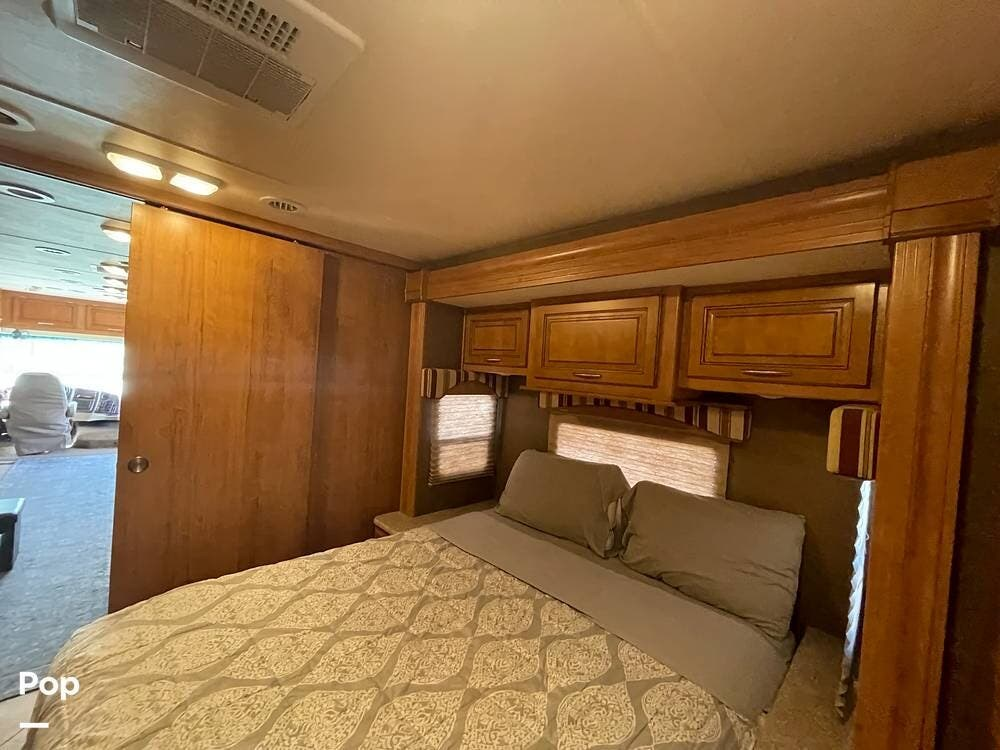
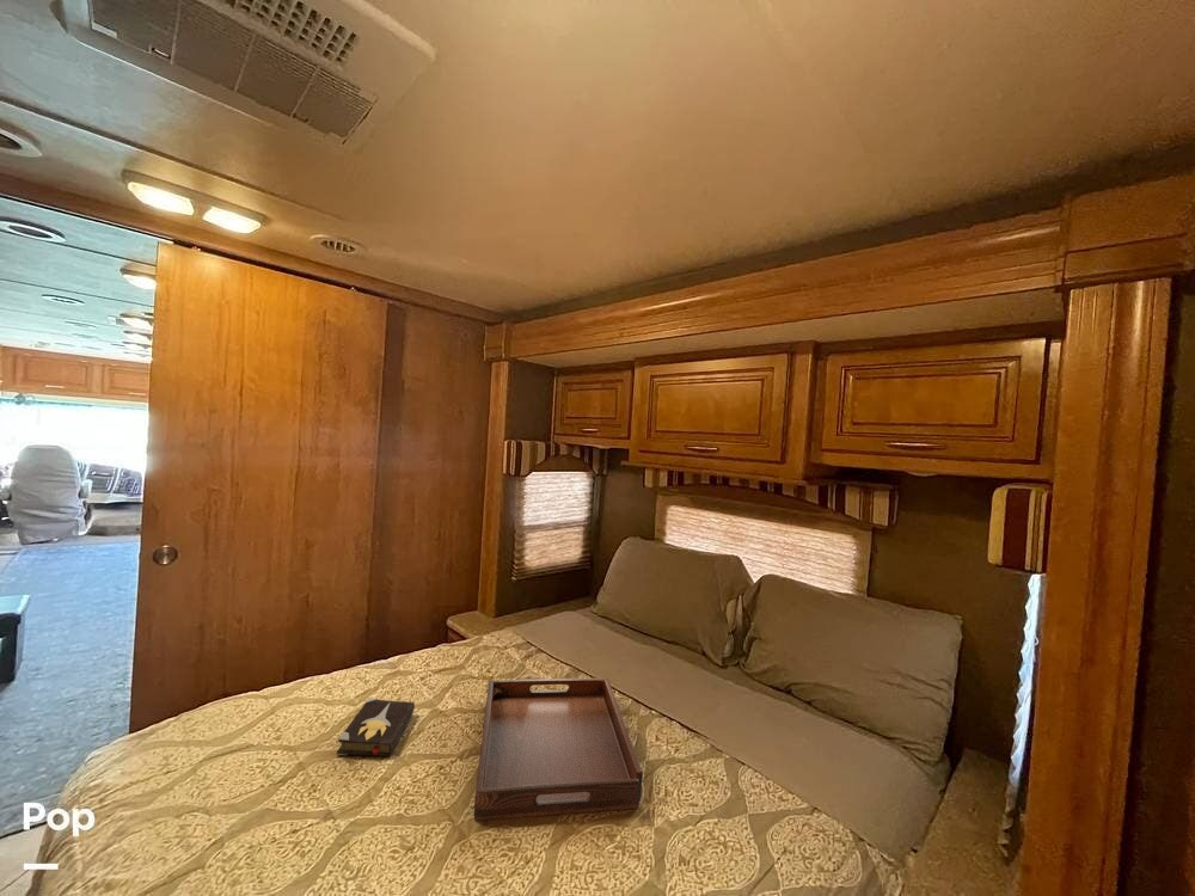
+ hardback book [336,696,416,757]
+ serving tray [473,677,644,822]
